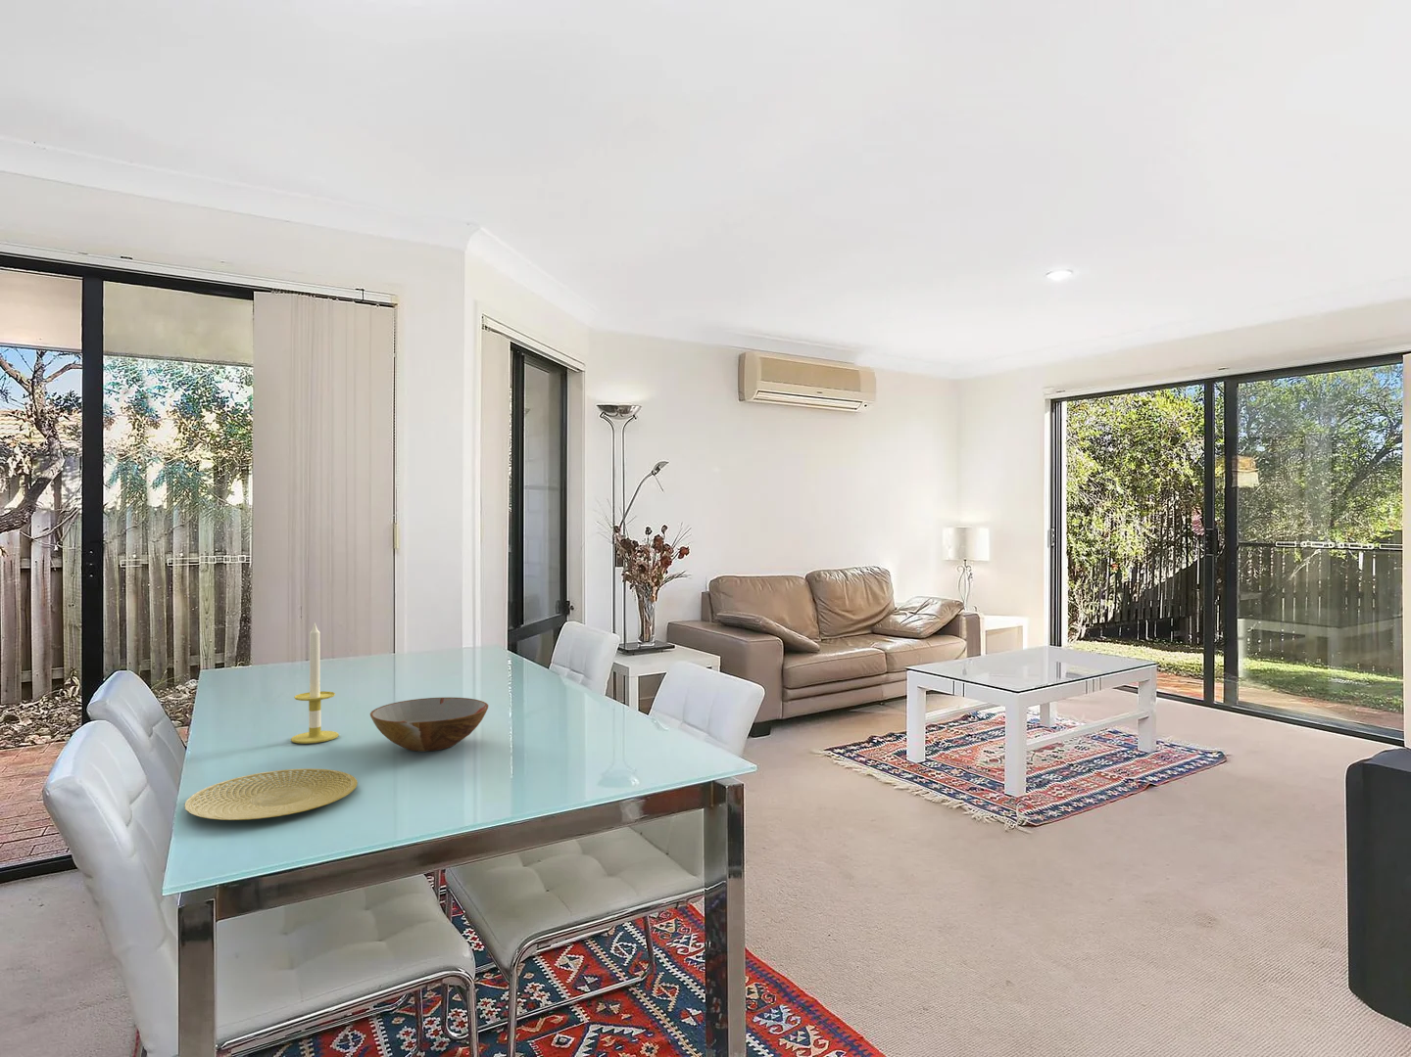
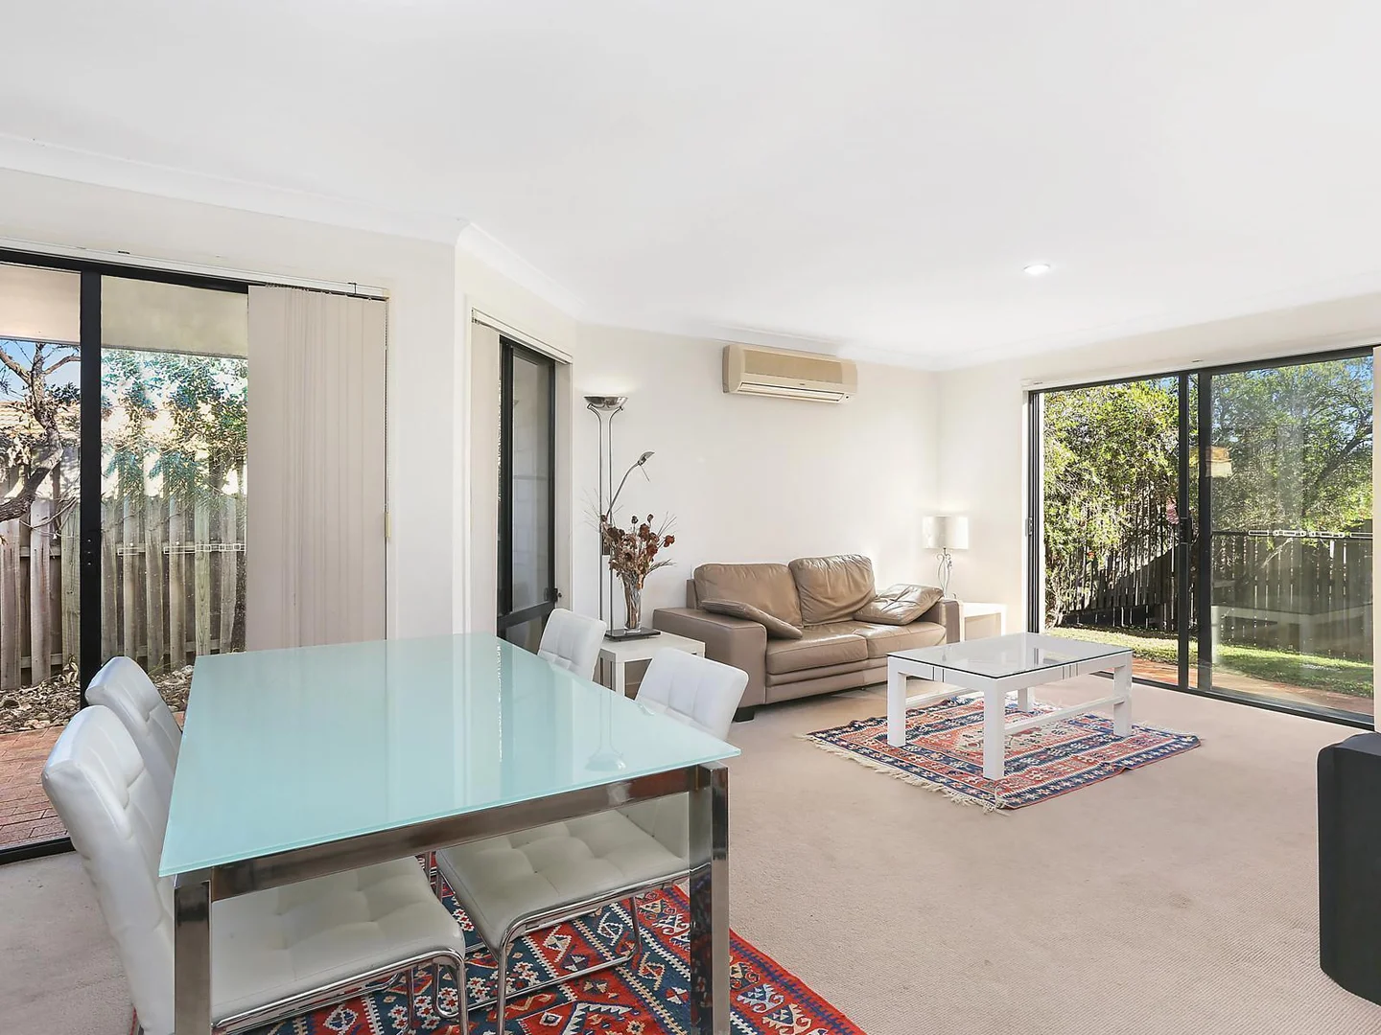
- plate [184,767,359,822]
- candle [290,621,340,745]
- bowl [369,697,489,753]
